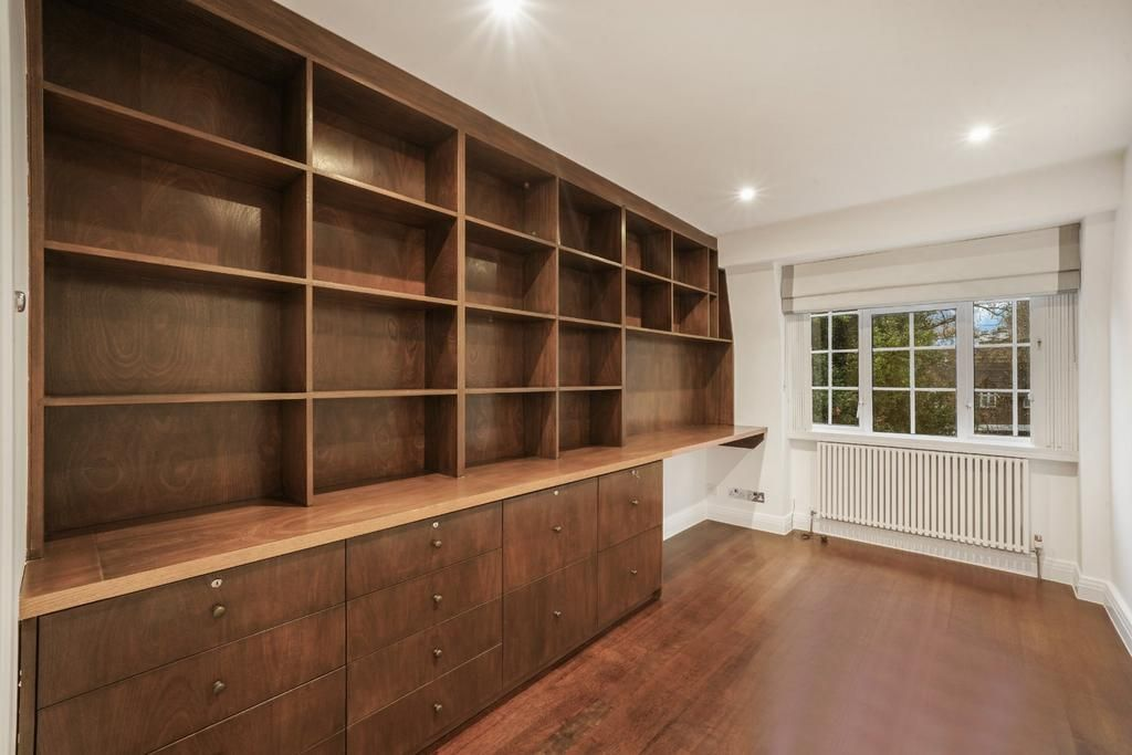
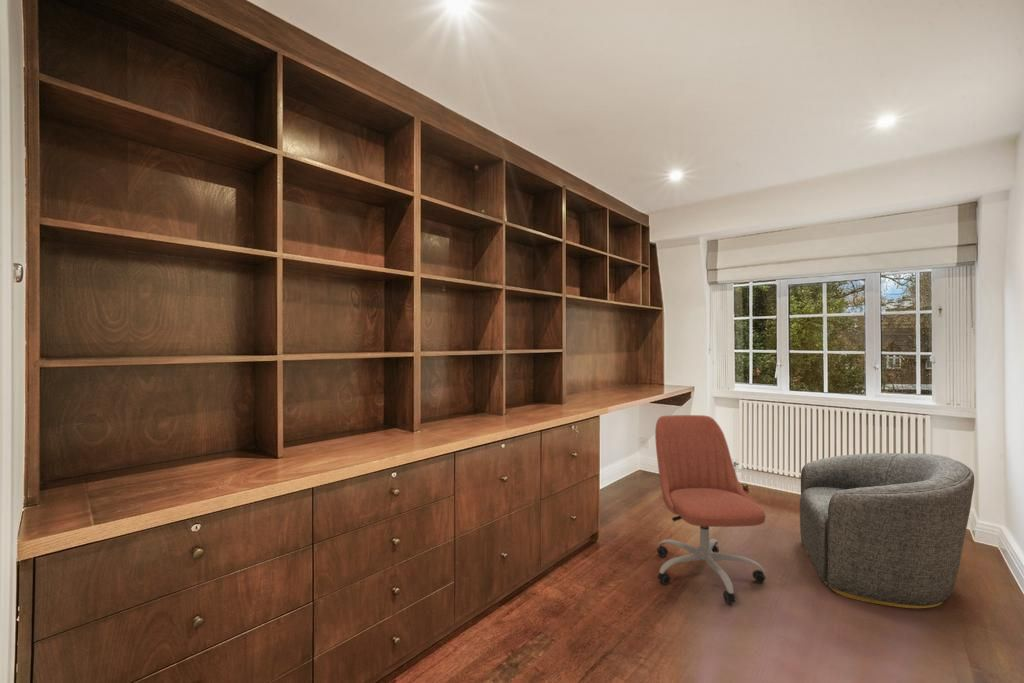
+ armchair [799,452,975,609]
+ office chair [654,414,767,604]
